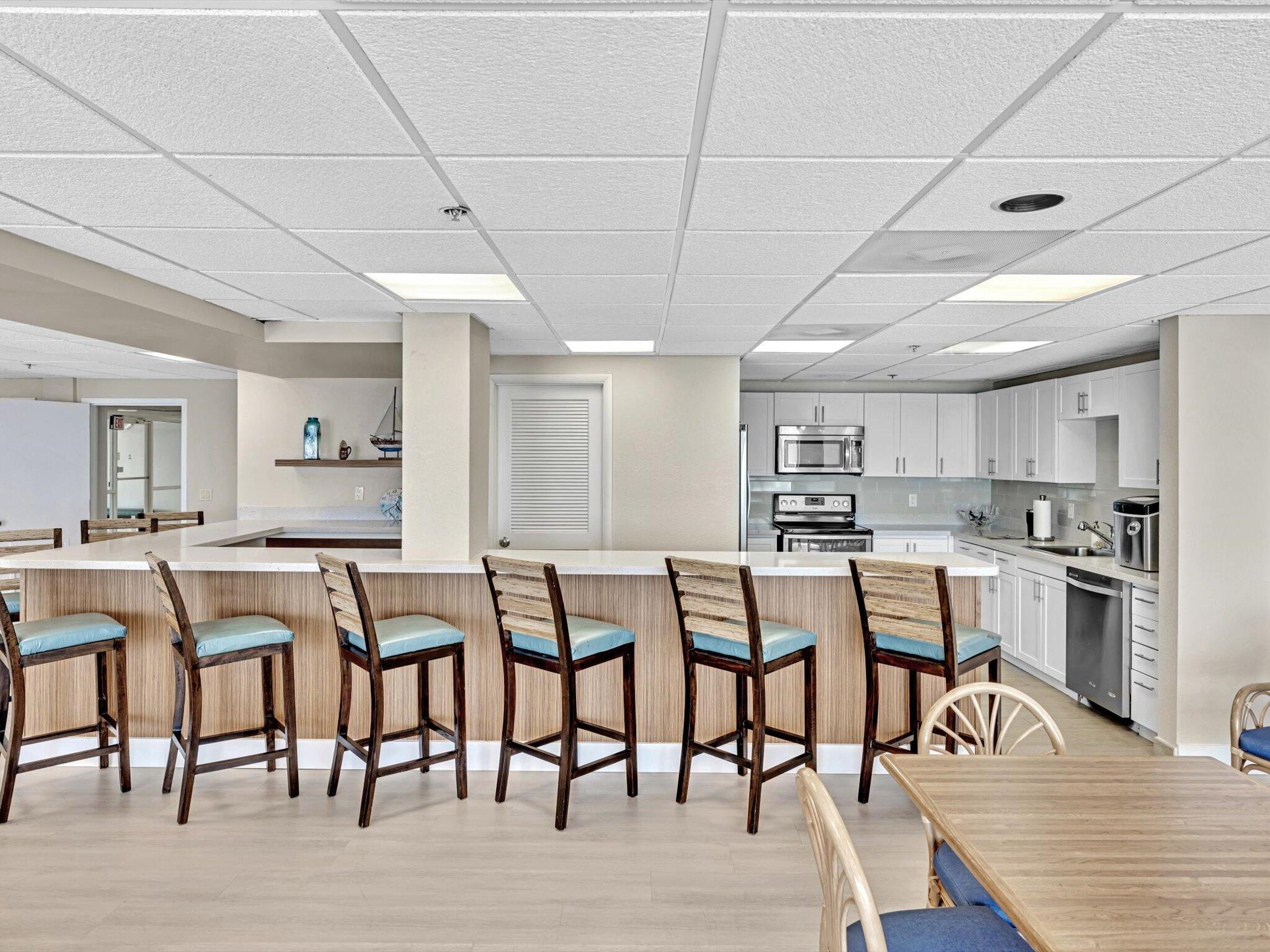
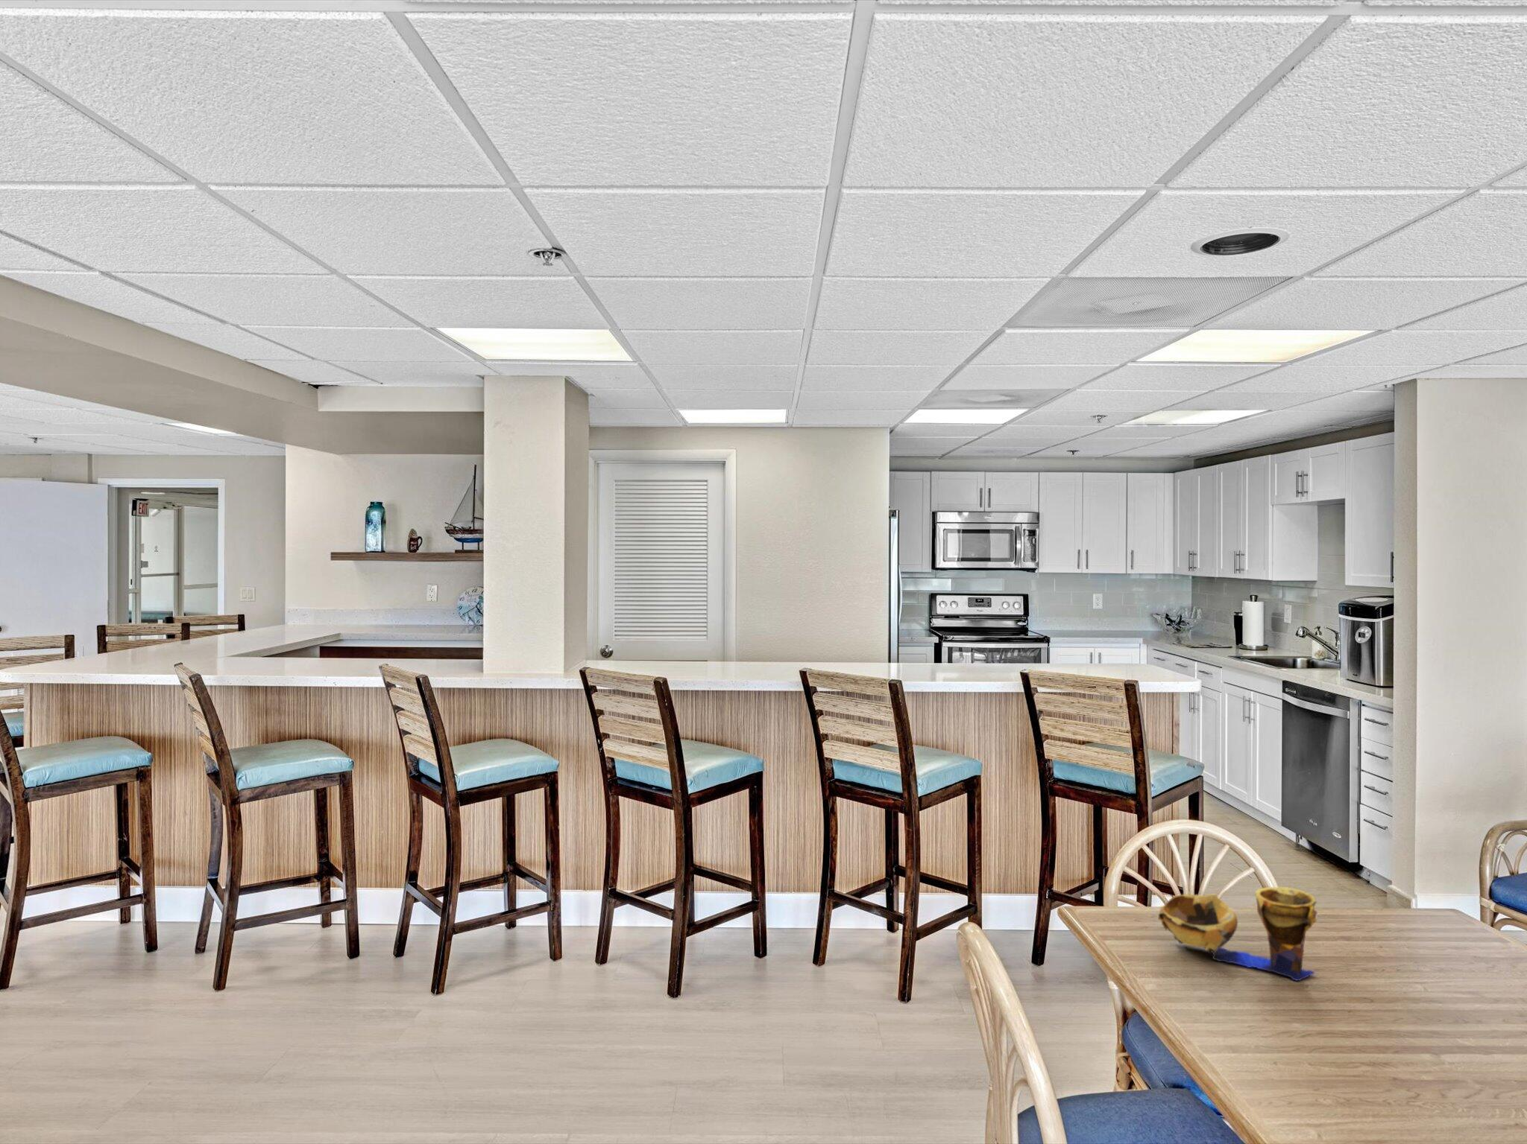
+ decorative bowl [1157,887,1318,982]
